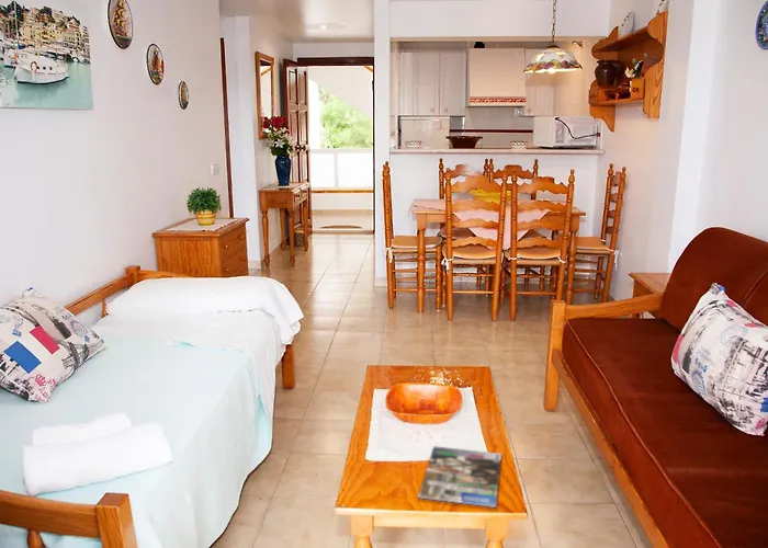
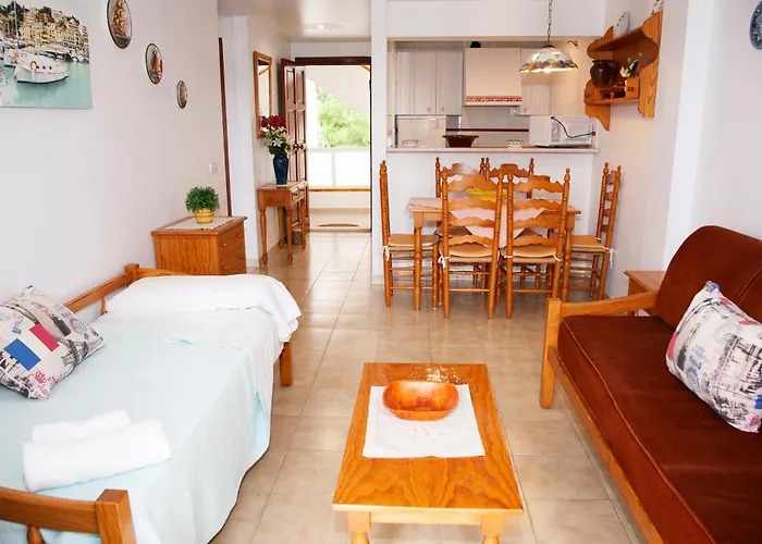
- magazine [417,445,502,509]
